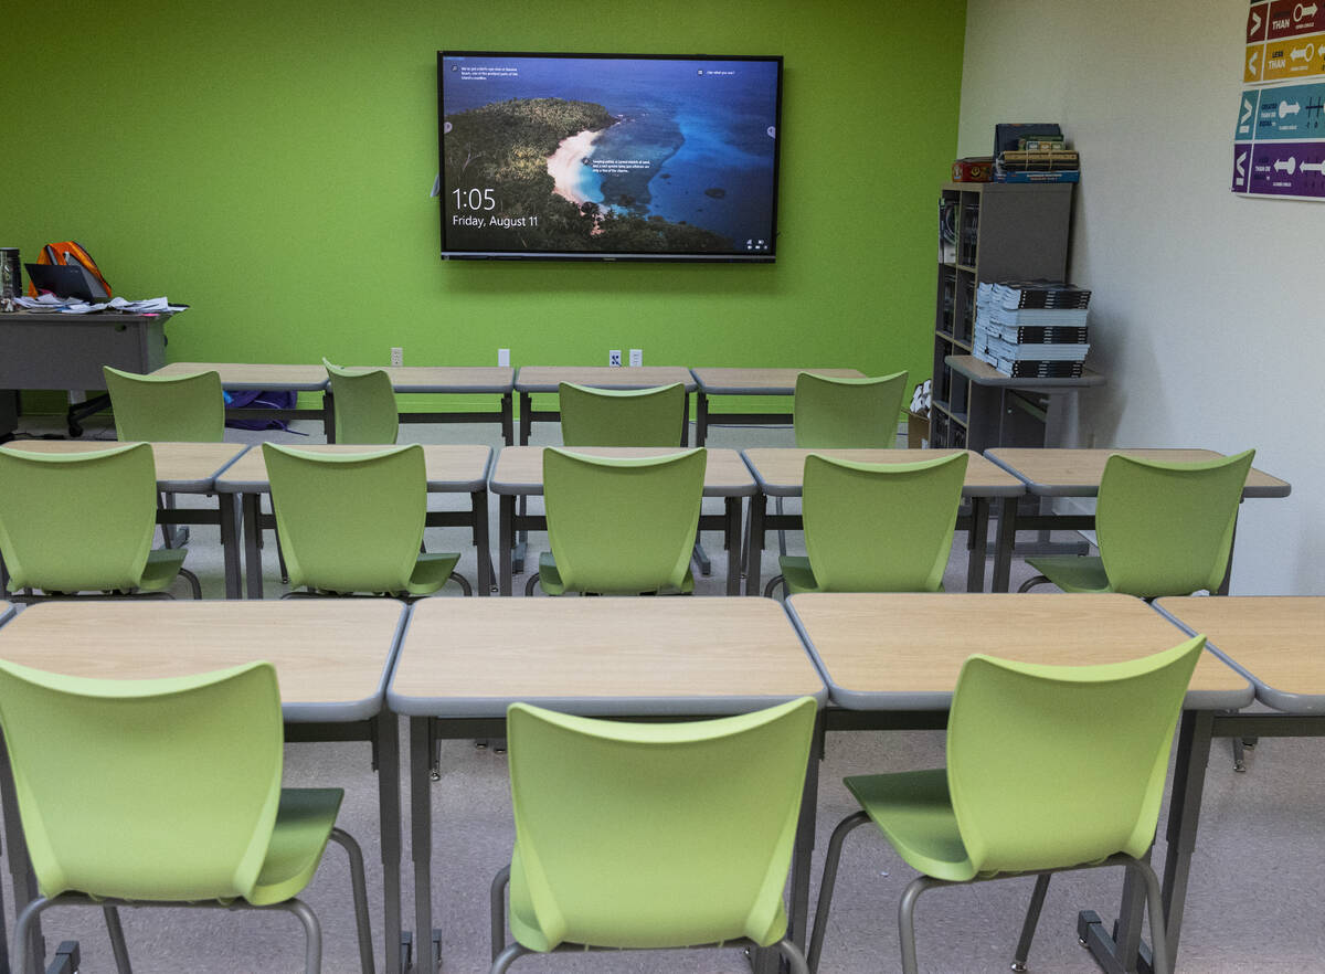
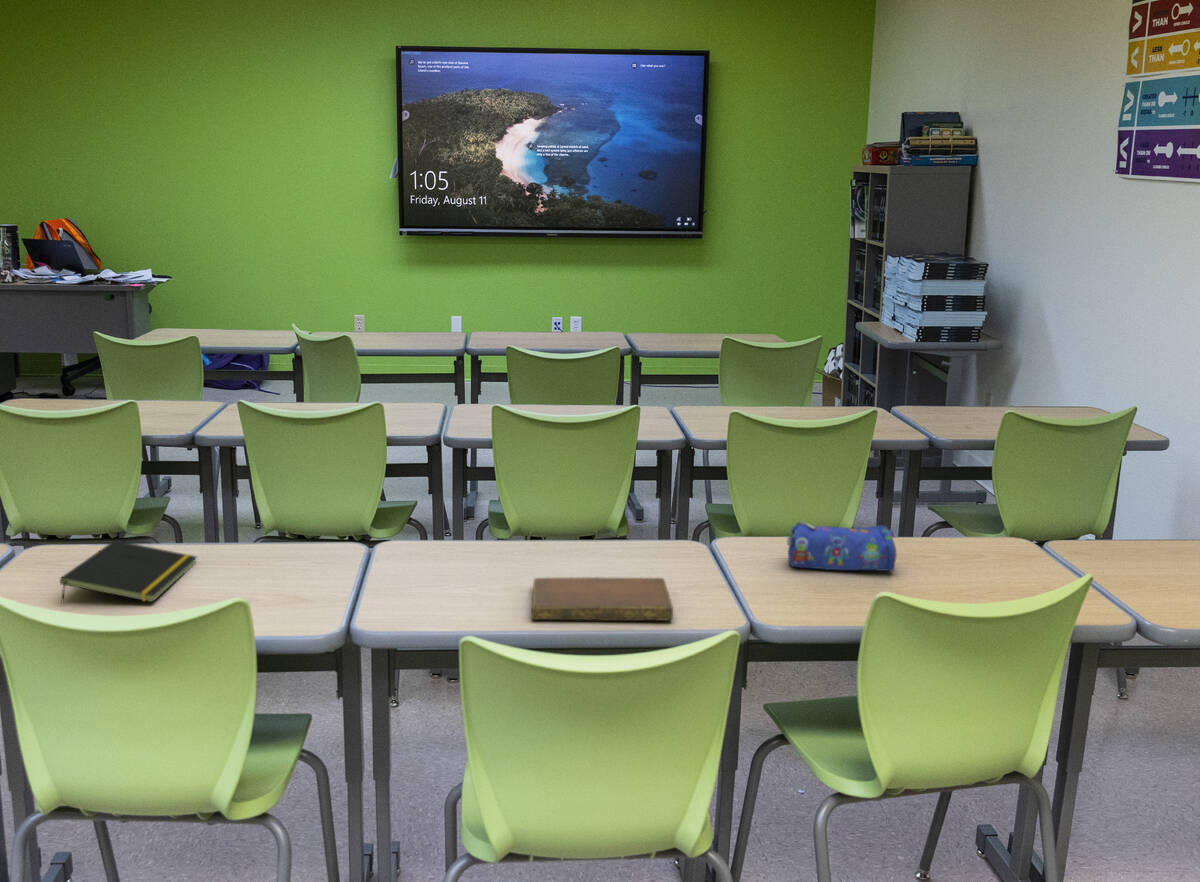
+ pencil case [786,520,898,572]
+ notebook [531,576,674,622]
+ notepad [59,539,198,604]
